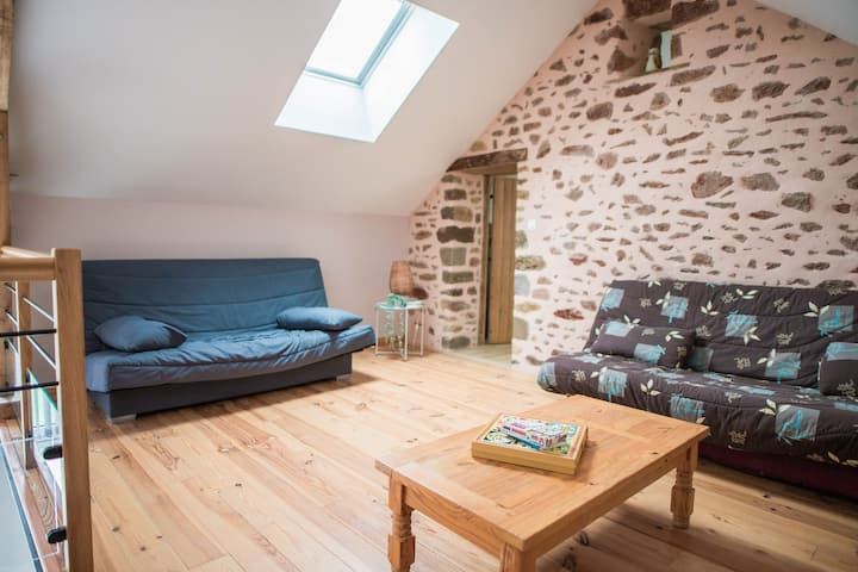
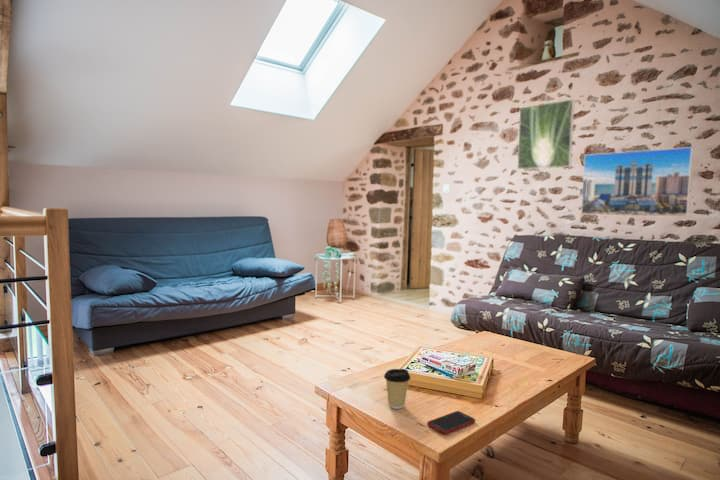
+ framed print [516,98,576,170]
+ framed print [580,146,694,218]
+ coffee cup [383,368,411,410]
+ cell phone [426,410,476,435]
